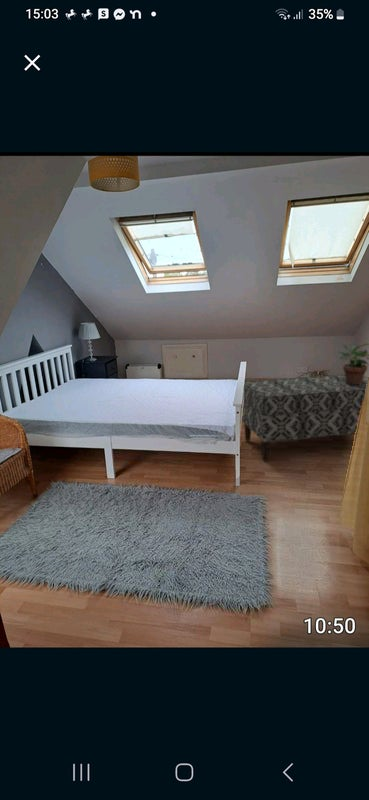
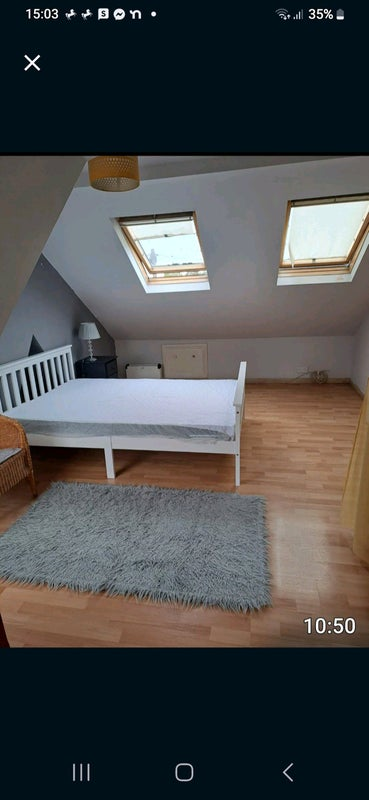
- bench [241,374,369,461]
- potted plant [338,342,369,384]
